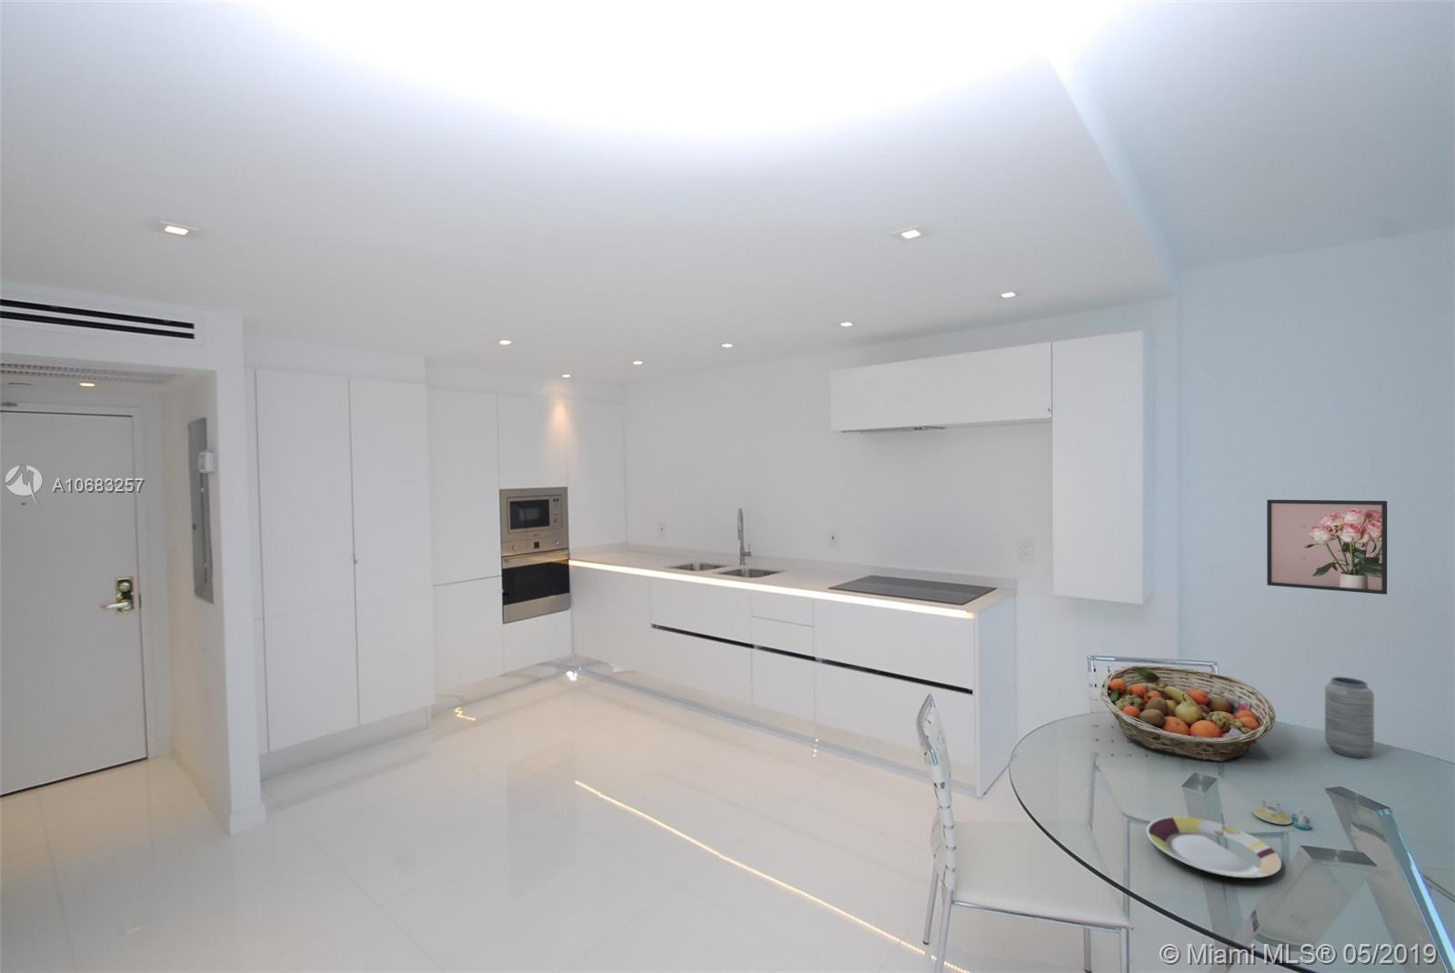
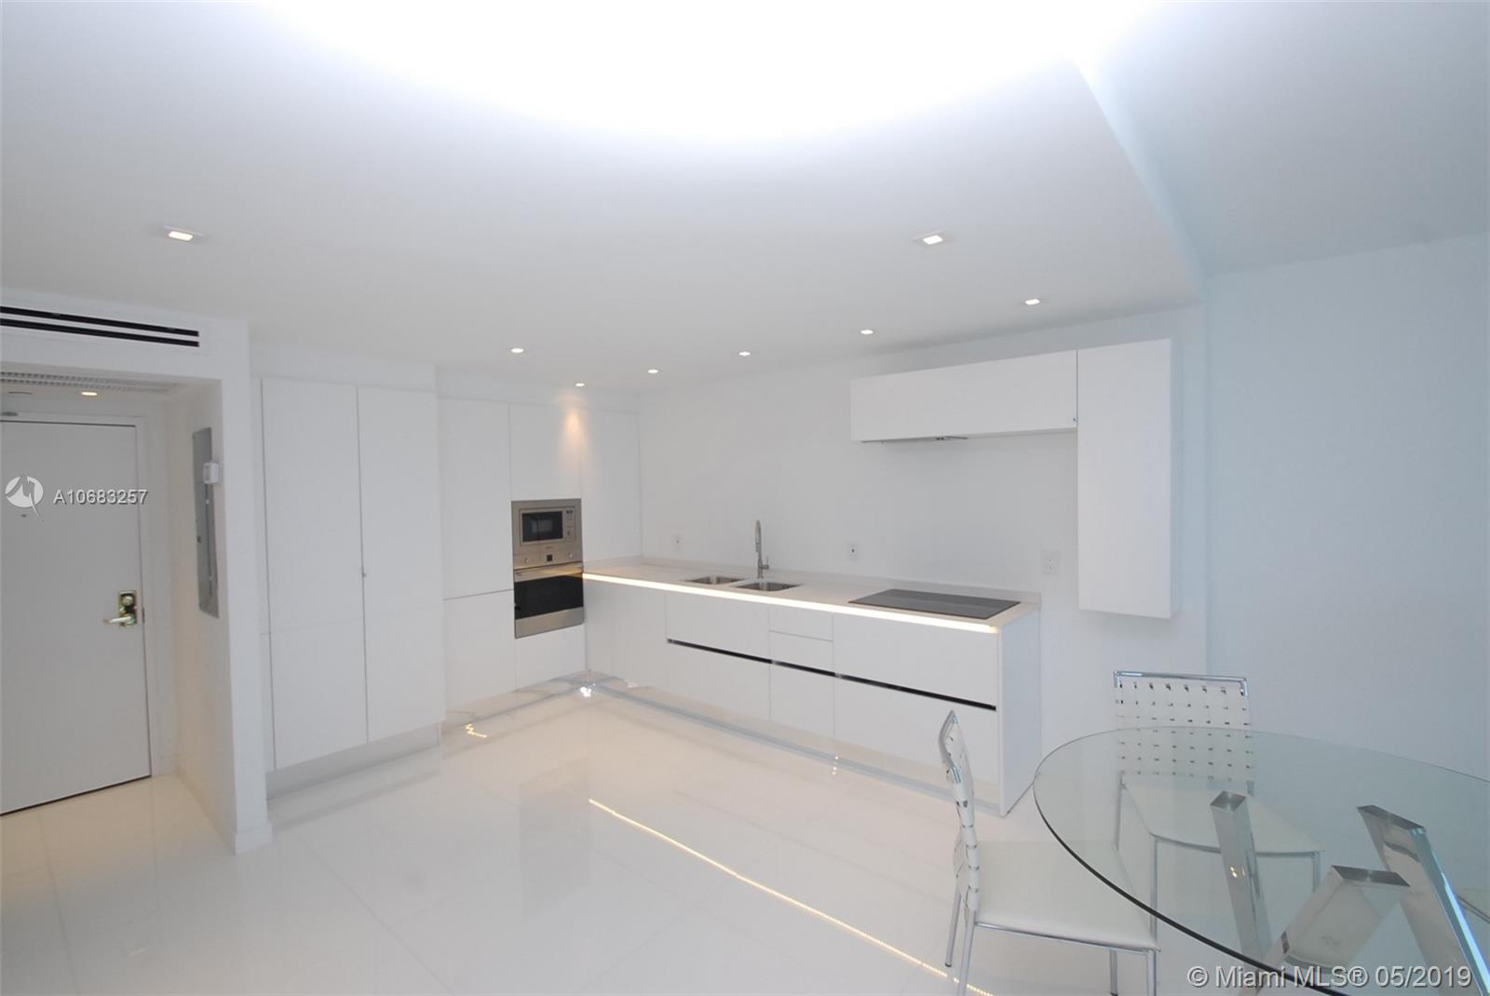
- salt and pepper shaker set [1252,800,1312,831]
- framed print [1266,498,1388,595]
- fruit basket [1100,665,1277,762]
- plate [1146,816,1282,879]
- vase [1324,675,1375,758]
